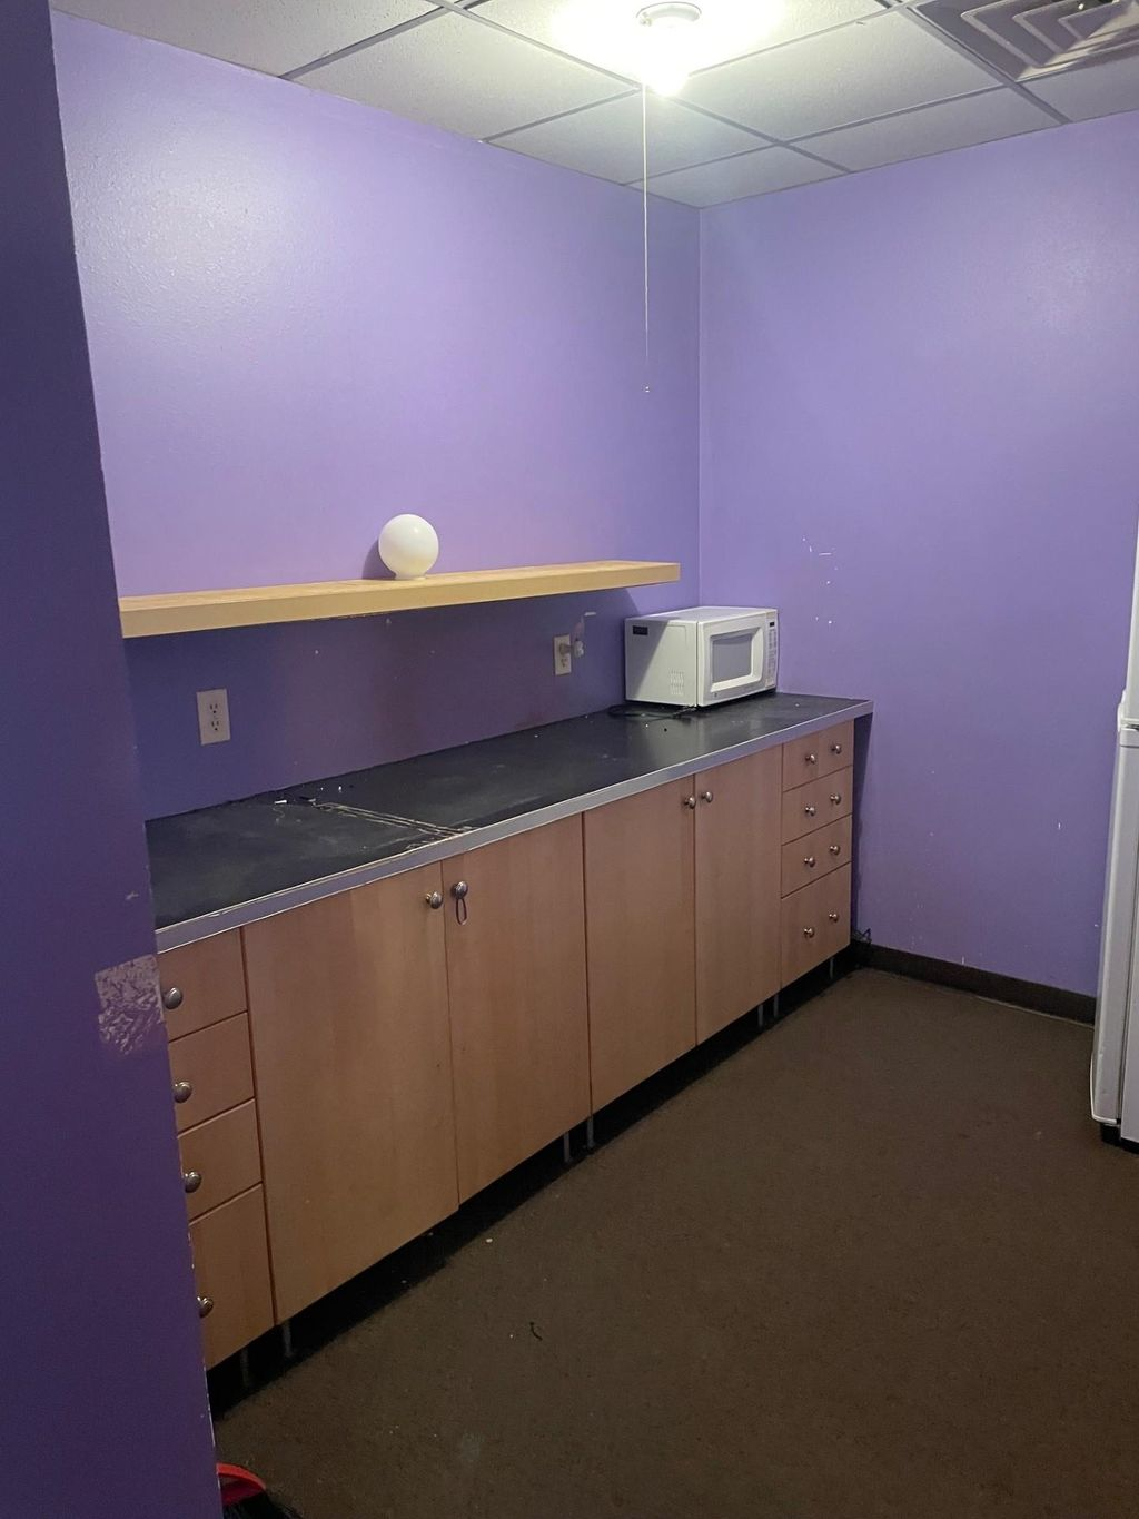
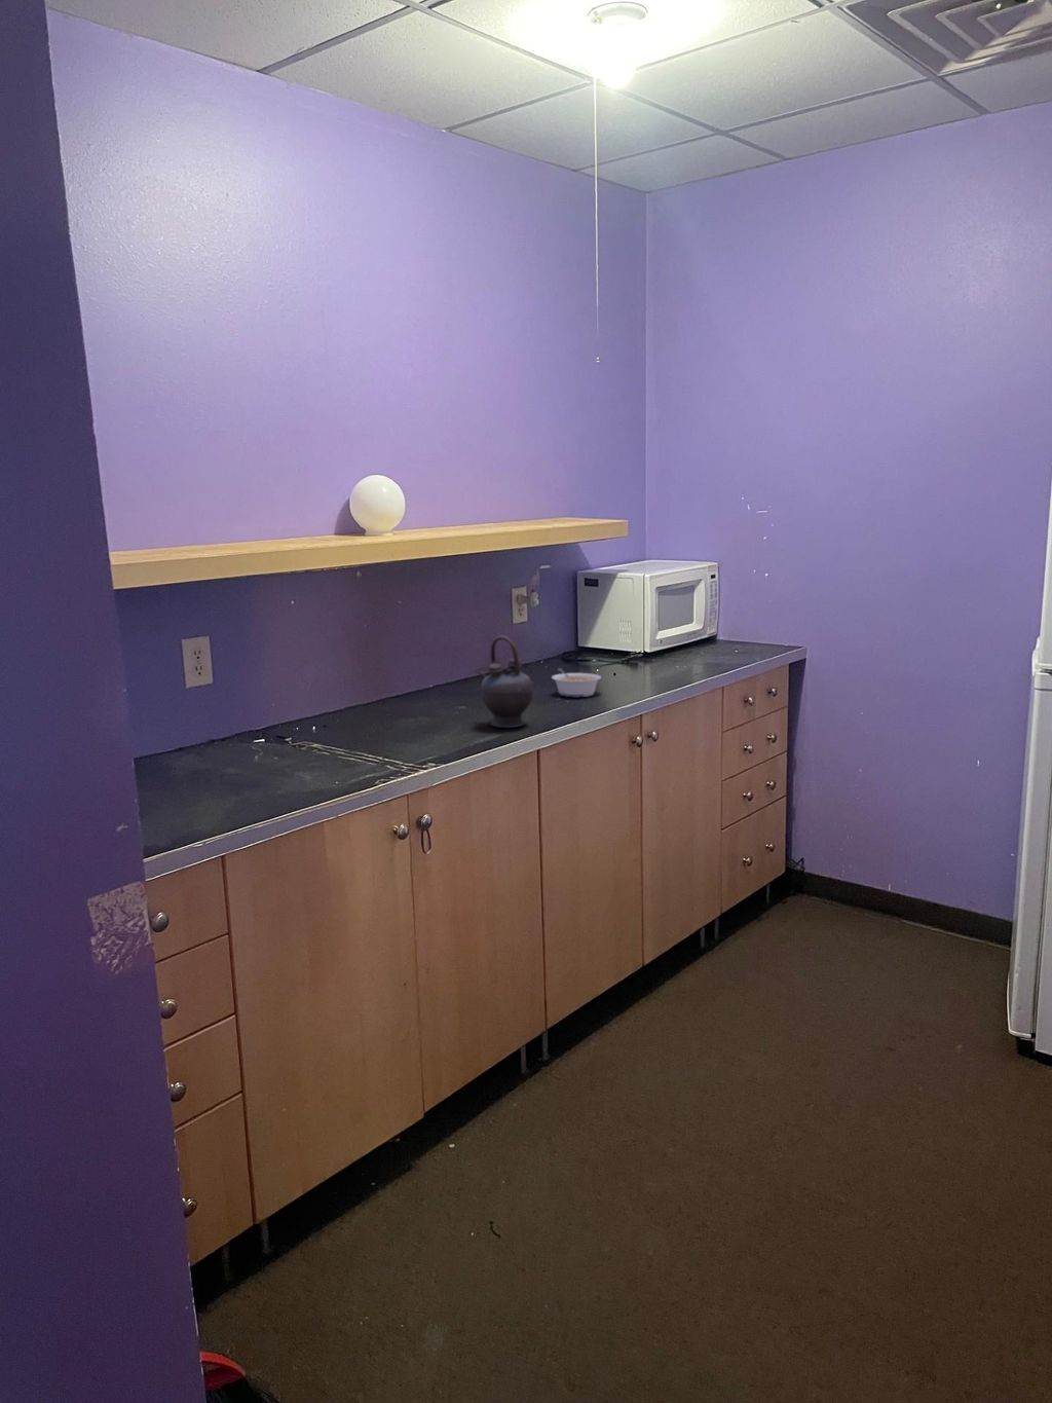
+ legume [550,667,602,698]
+ teapot [477,636,534,729]
